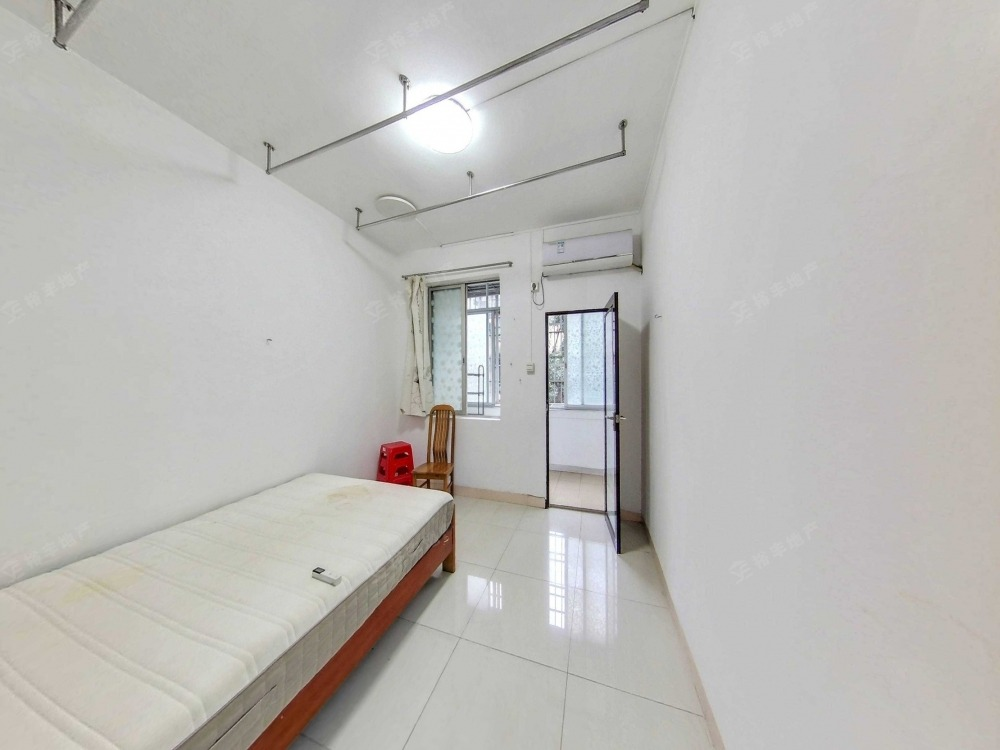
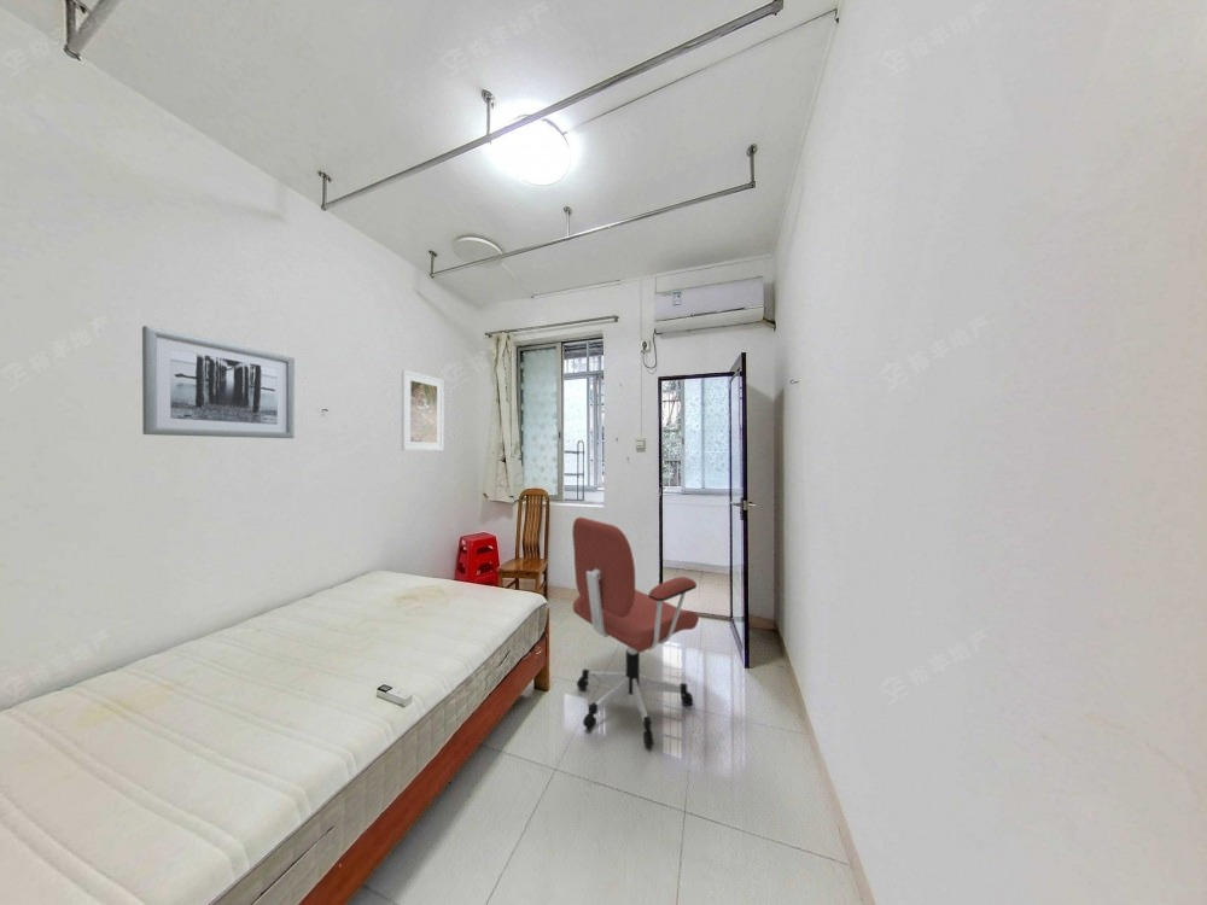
+ wall art [141,325,296,439]
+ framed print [401,369,444,451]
+ office chair [571,516,700,748]
